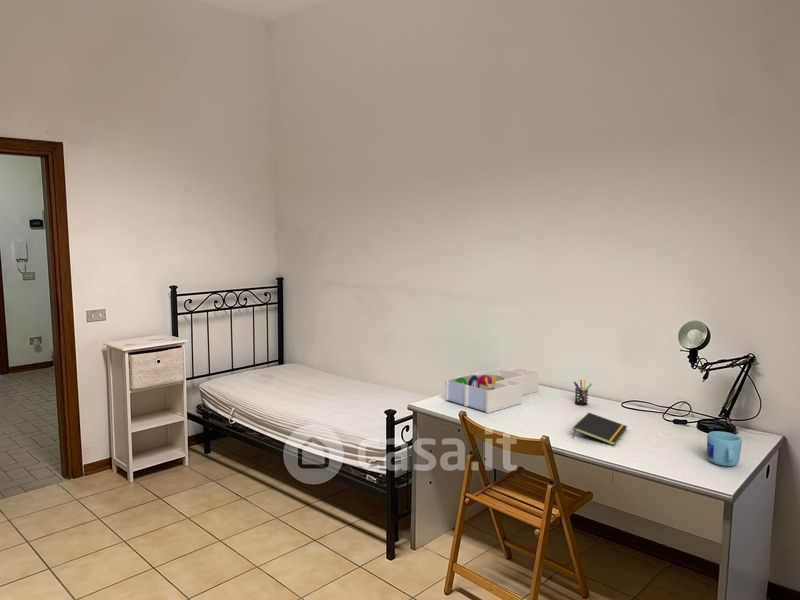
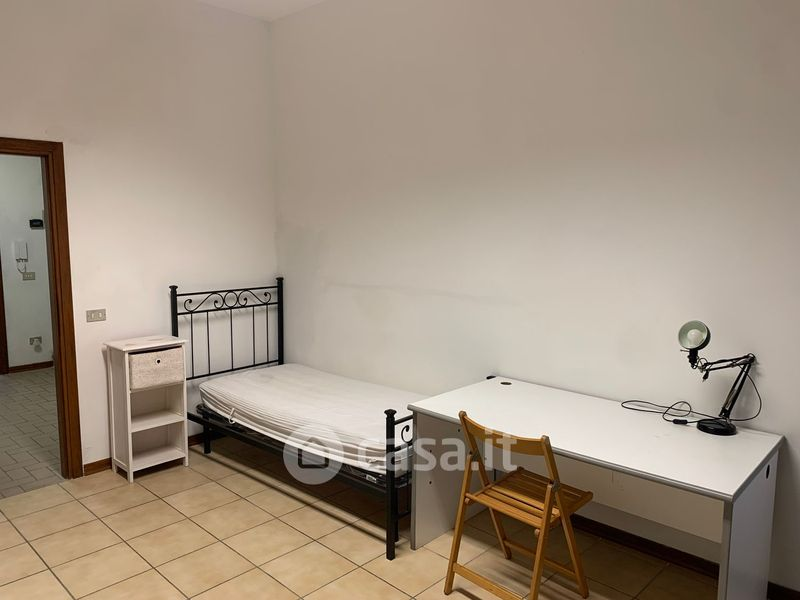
- pen holder [573,379,593,406]
- desk organizer [444,367,540,414]
- mug [706,430,743,467]
- notepad [572,412,628,446]
